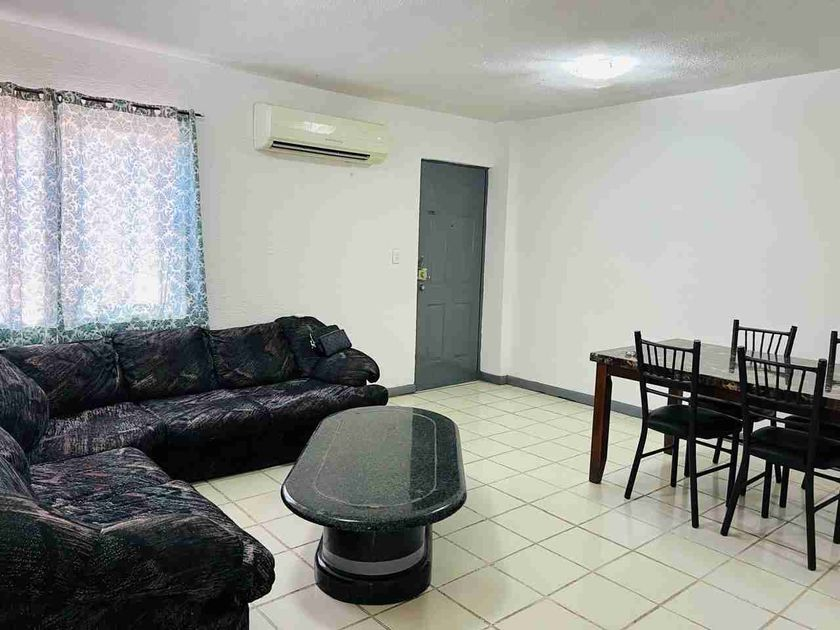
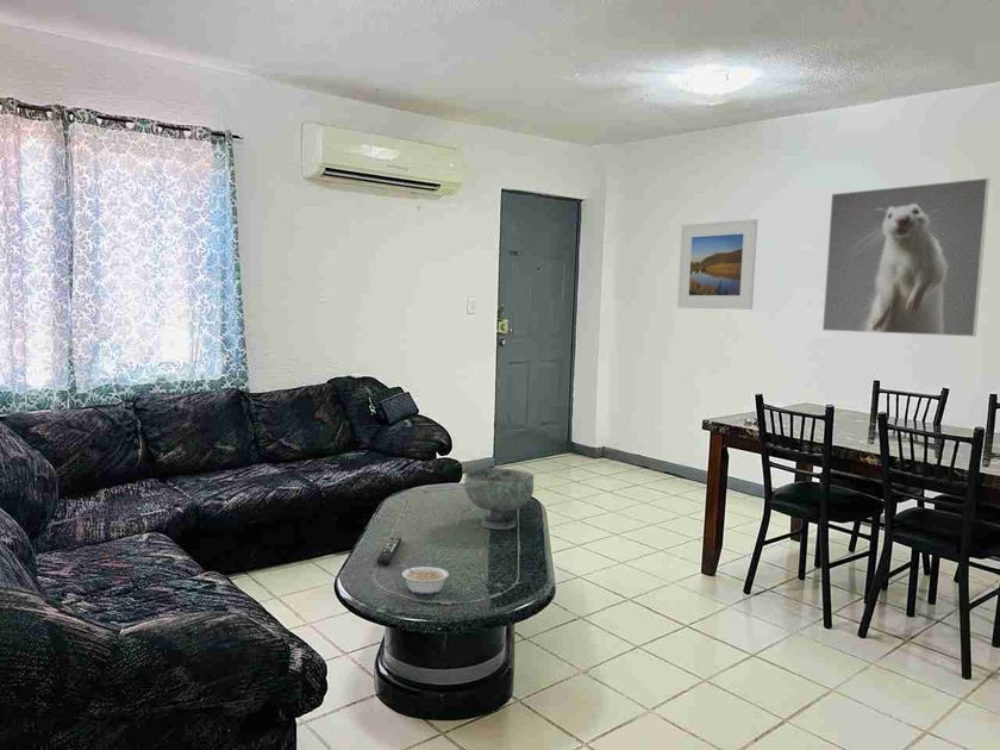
+ decorative bowl [463,467,535,531]
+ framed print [676,218,758,311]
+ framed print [821,177,990,338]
+ legume [400,562,450,595]
+ remote control [376,537,402,565]
